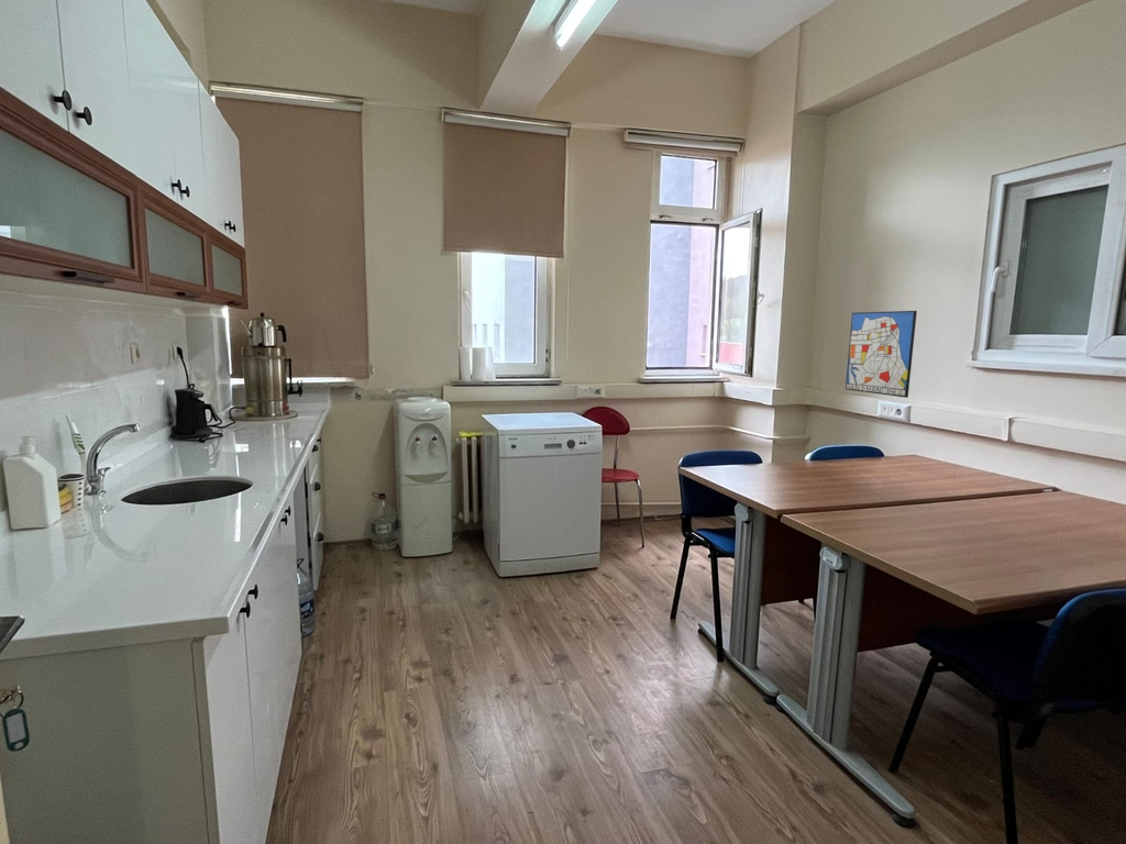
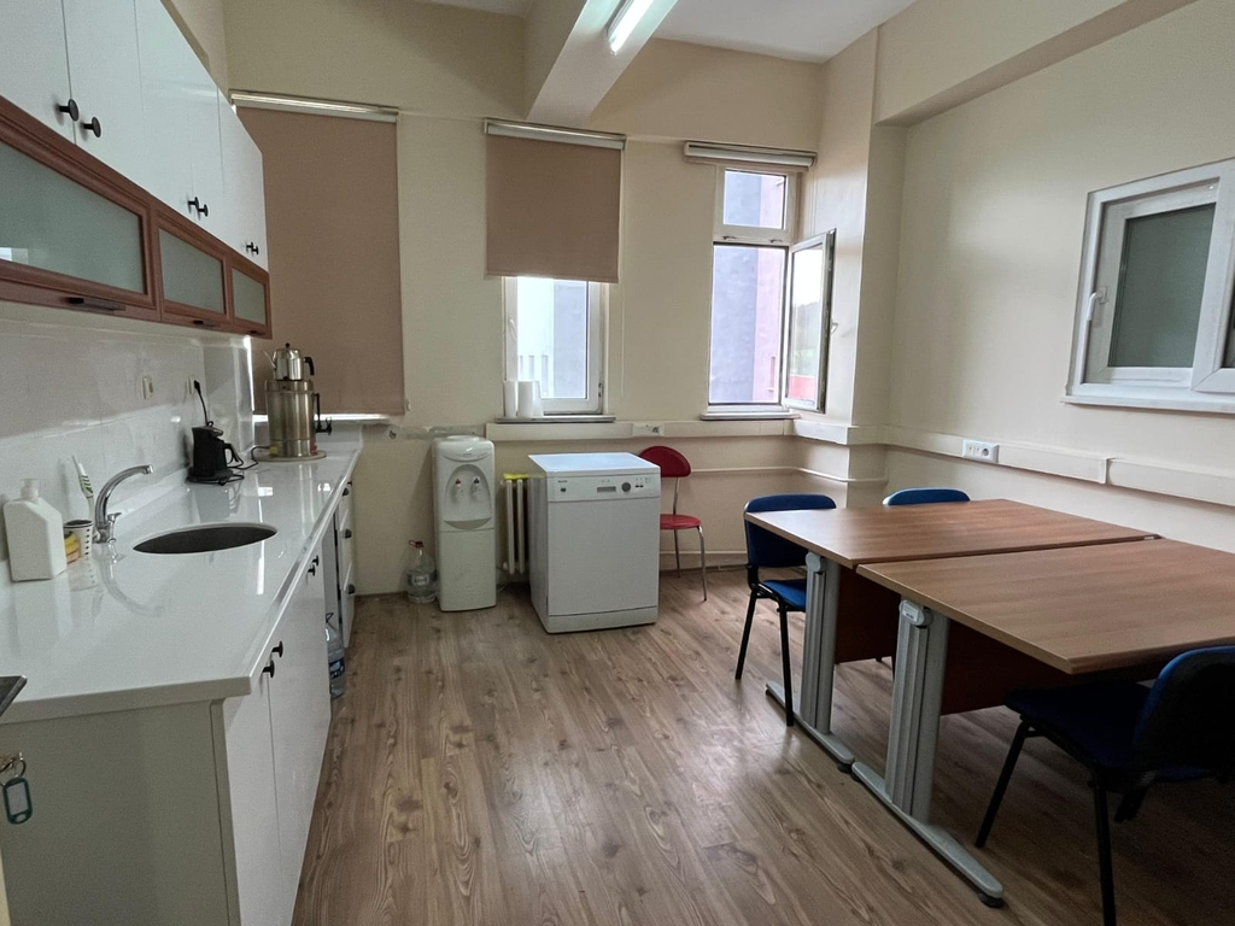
- wall art [844,310,918,399]
